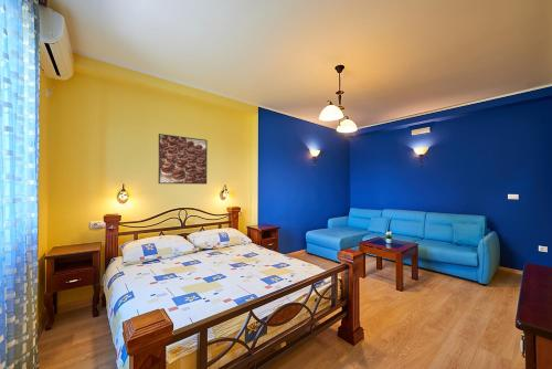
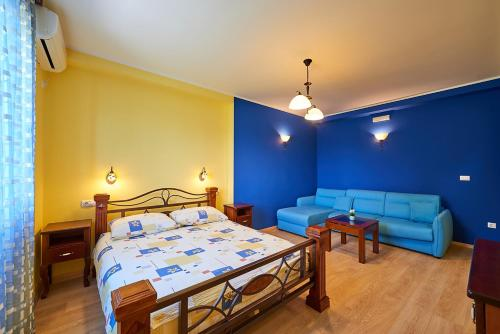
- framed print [157,133,209,186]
